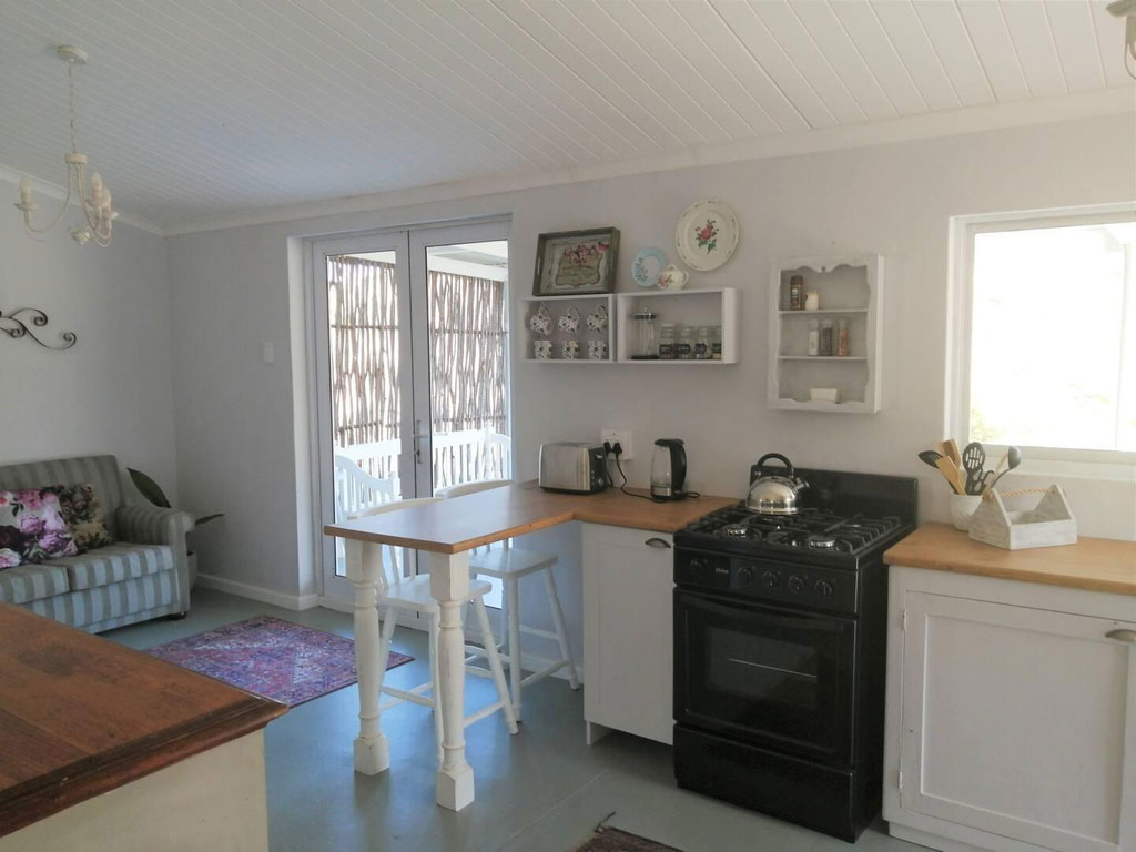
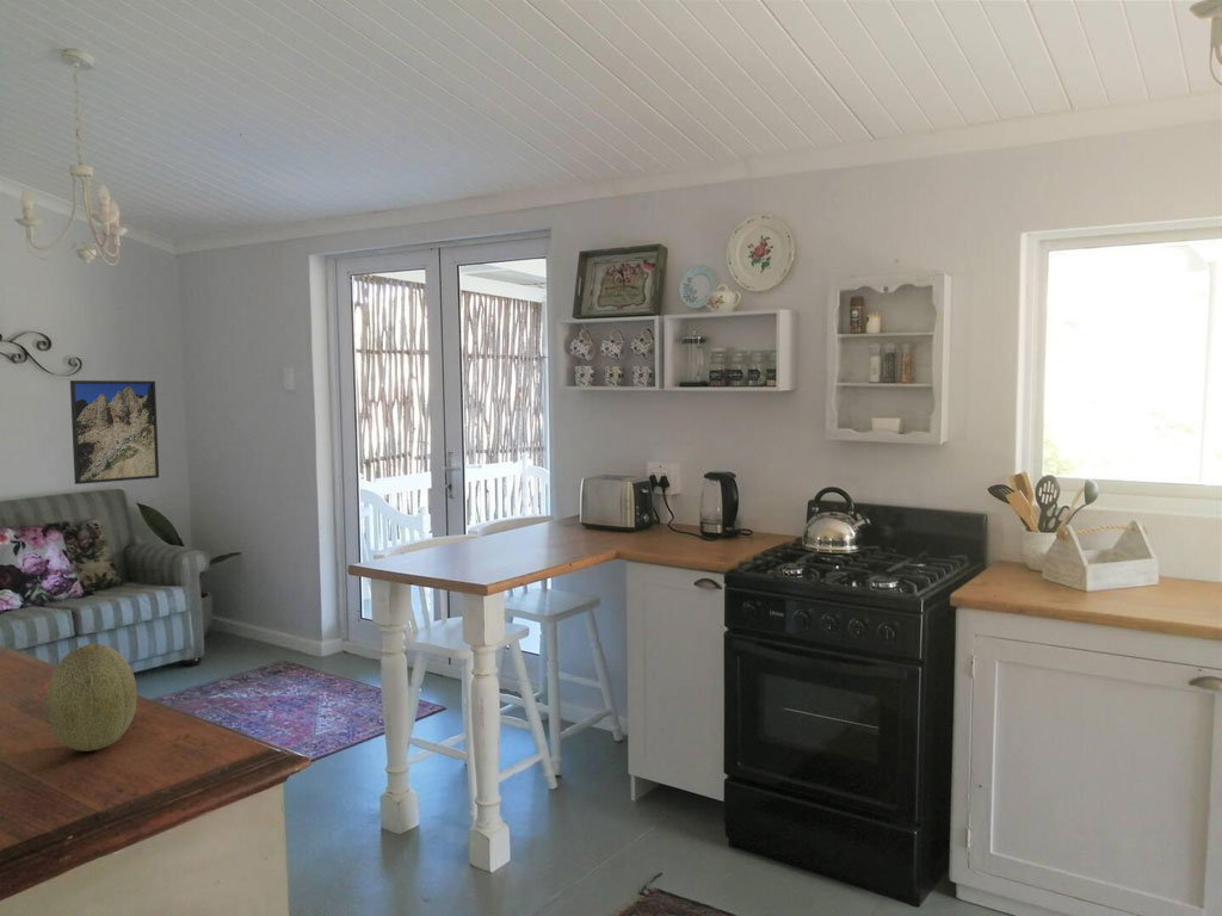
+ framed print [69,379,160,485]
+ fruit [45,643,138,753]
